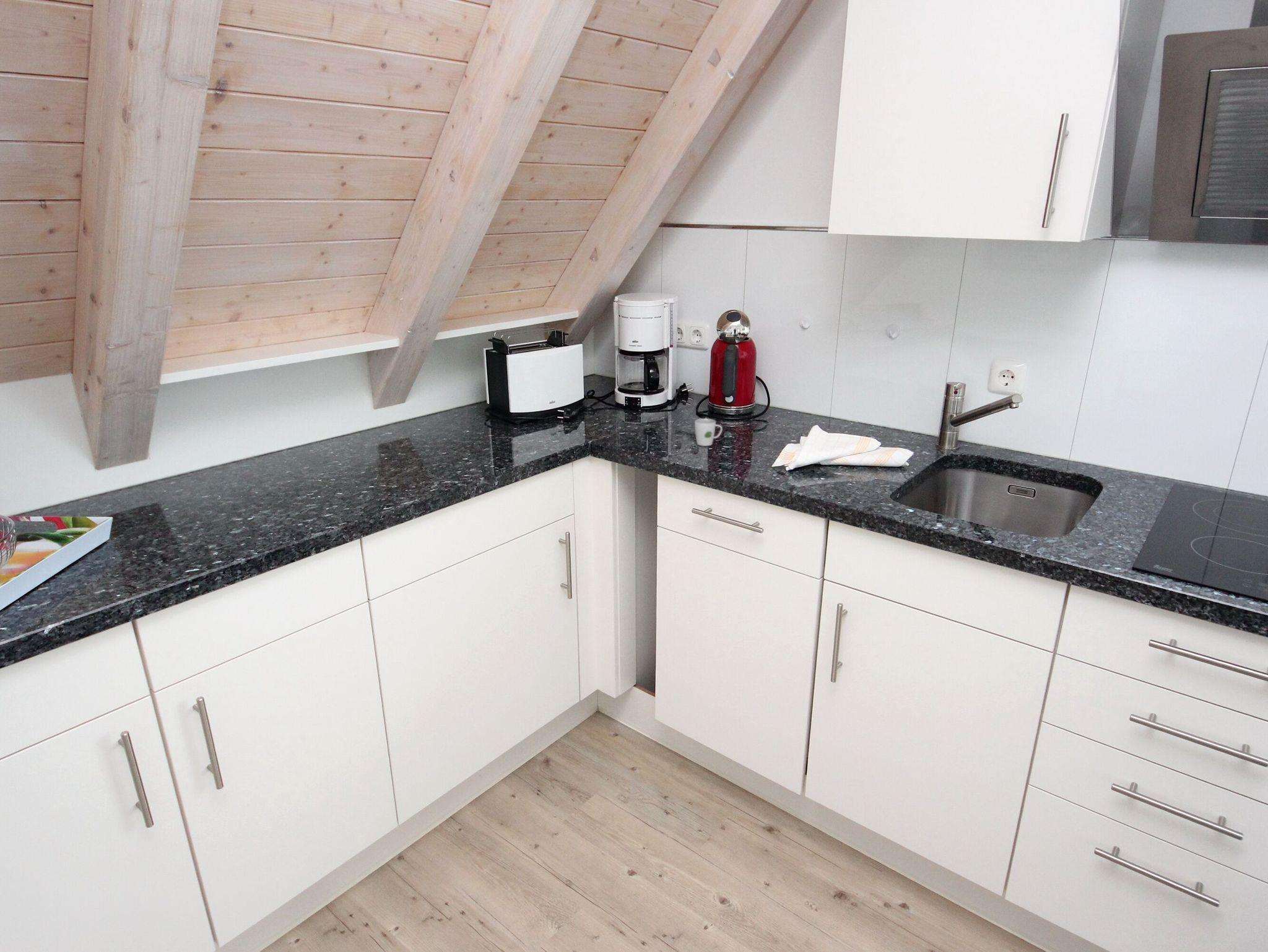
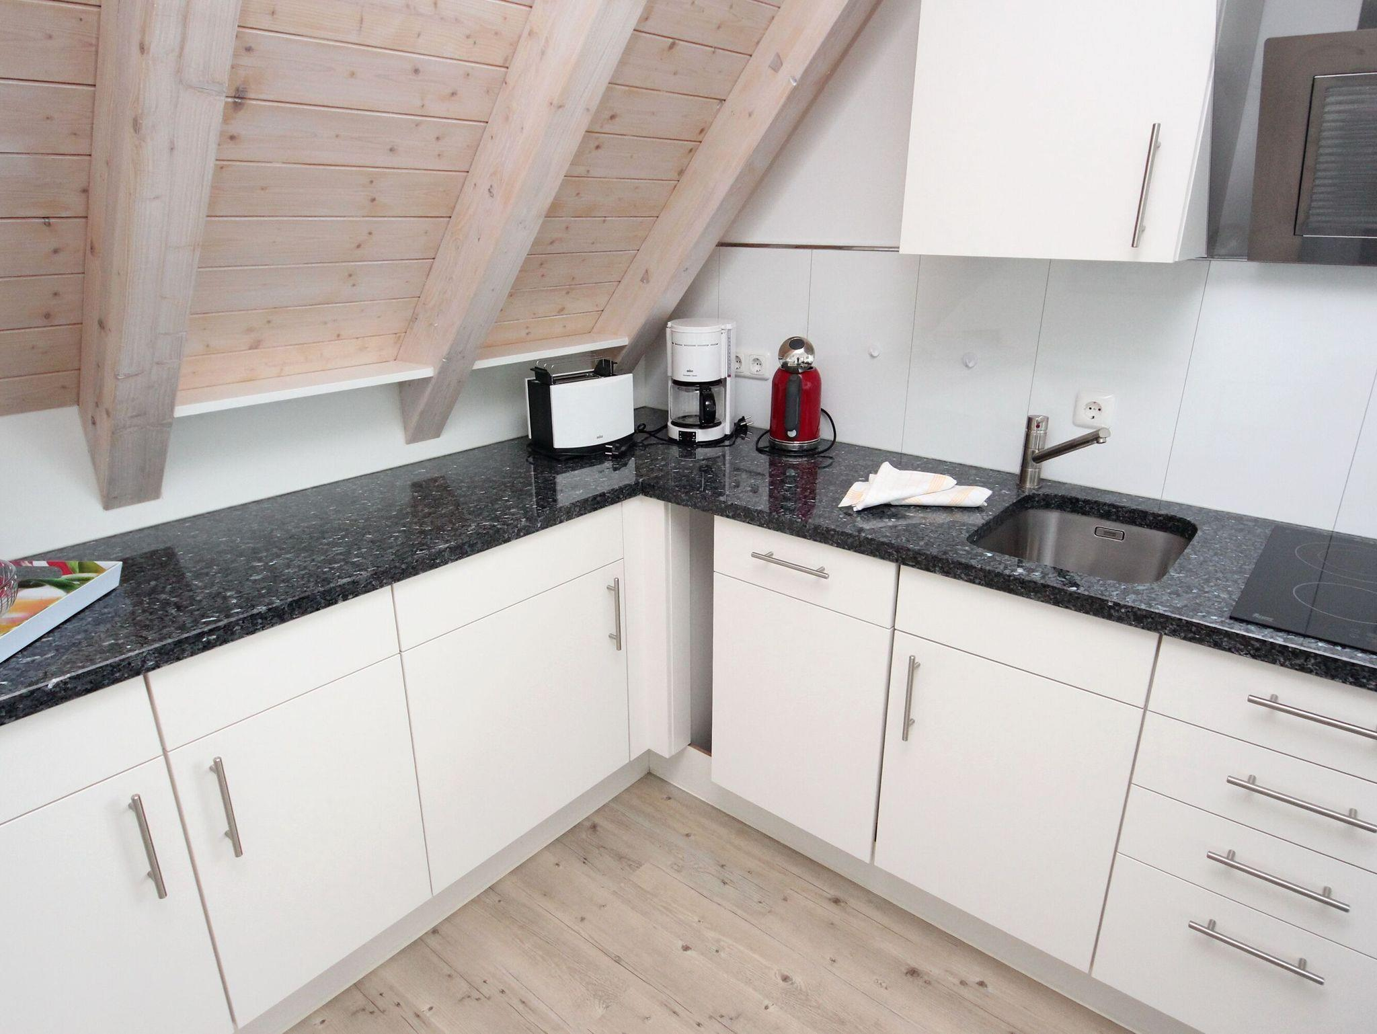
- cup [694,417,723,447]
